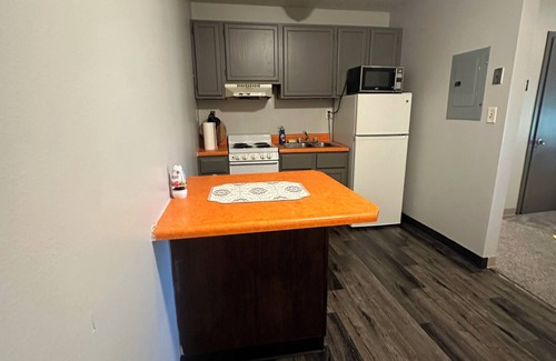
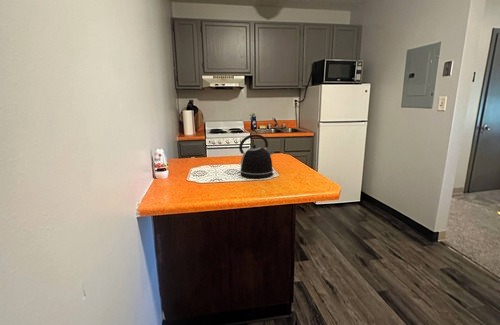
+ kettle [237,133,275,179]
